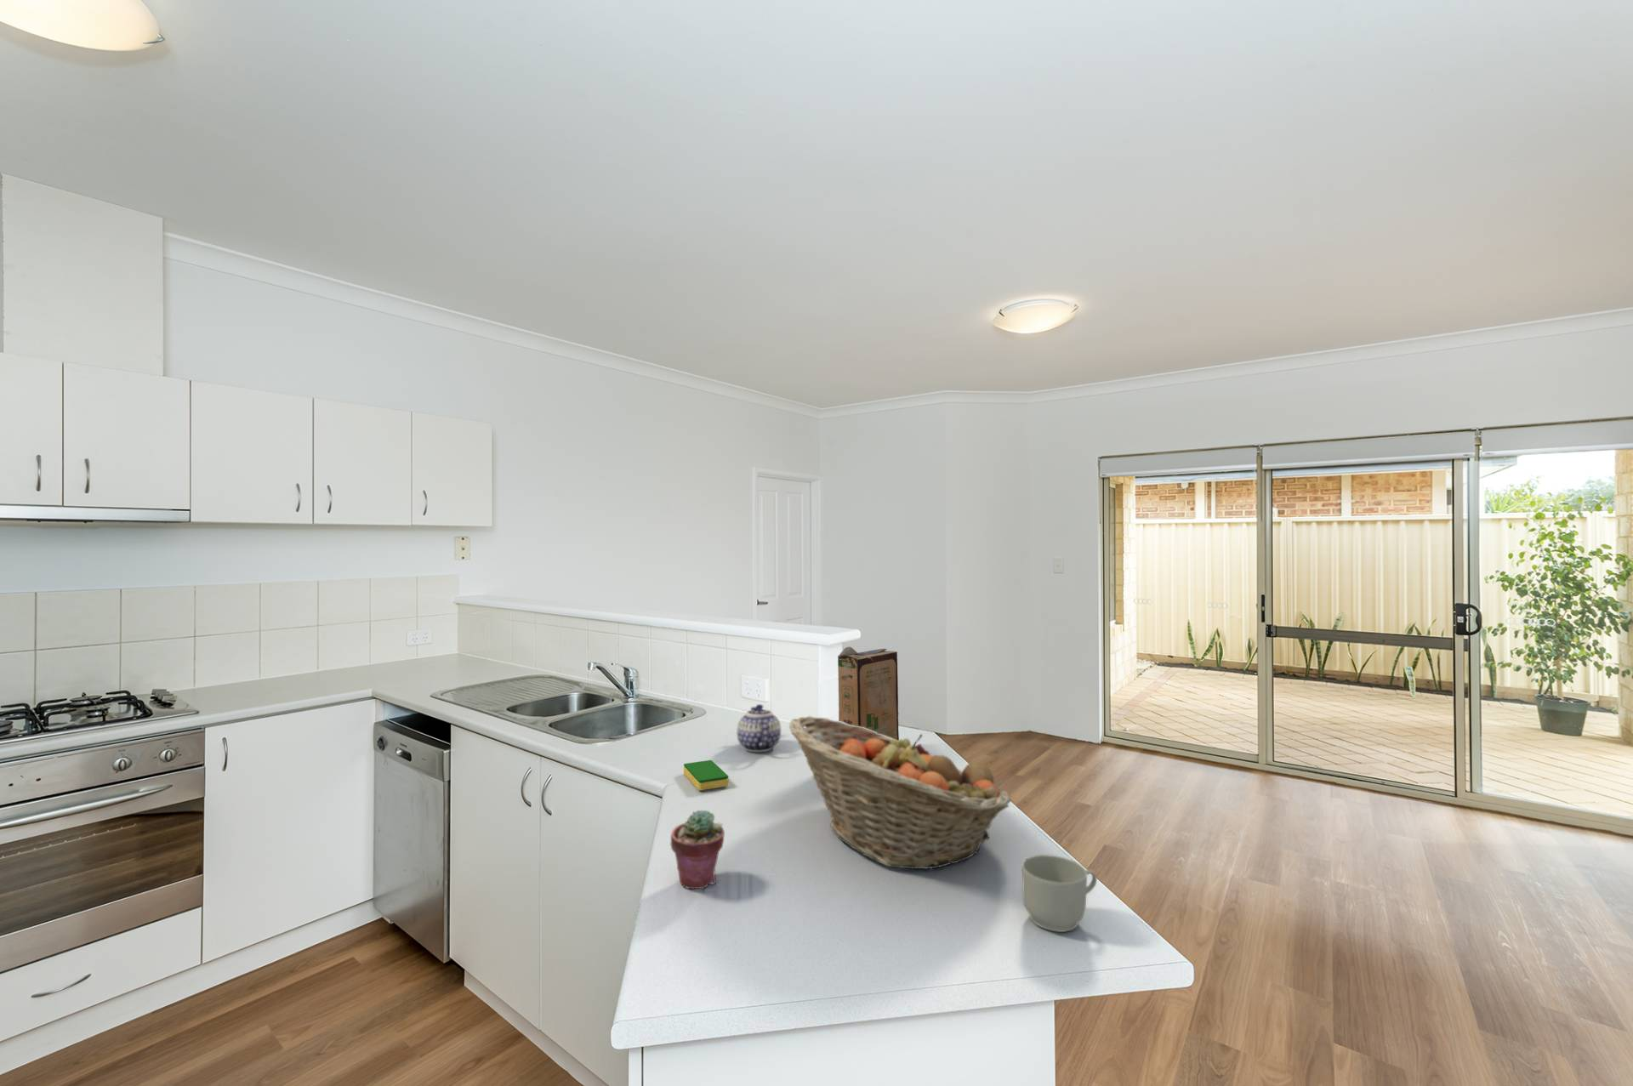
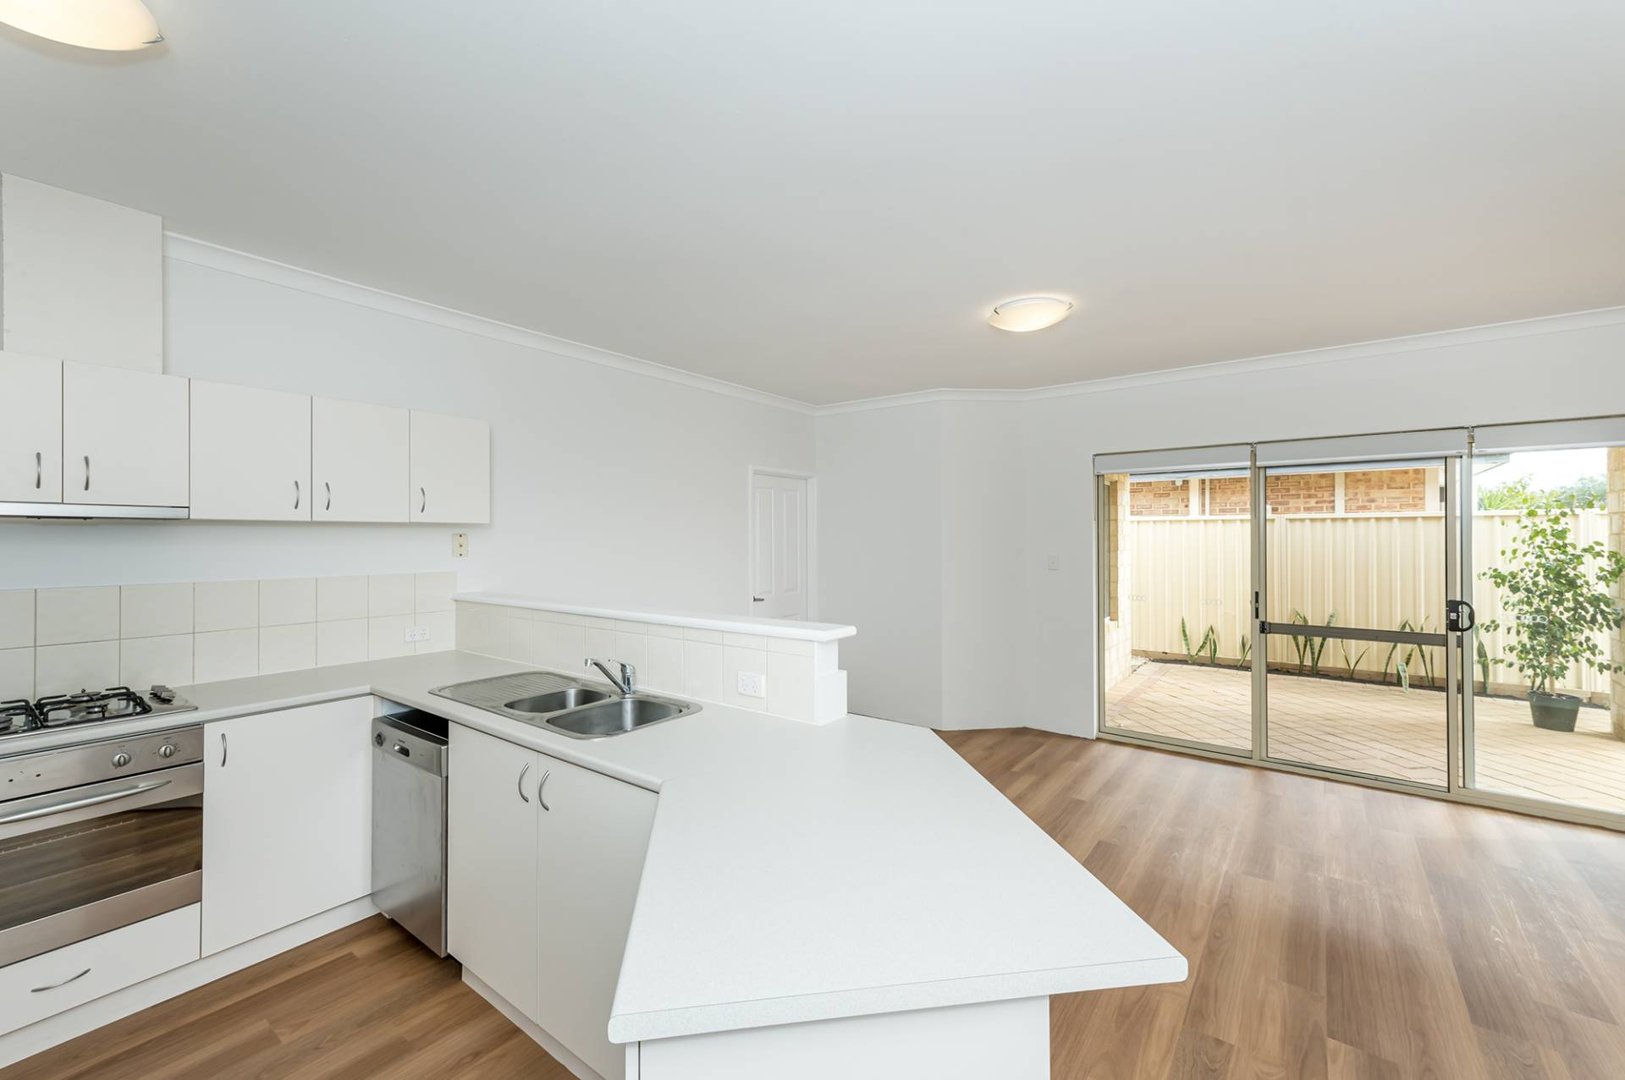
- dish sponge [683,760,729,791]
- cereal box [837,646,900,741]
- potted succulent [669,810,725,890]
- mug [1022,853,1098,933]
- teapot [736,703,782,753]
- fruit basket [788,715,1011,870]
